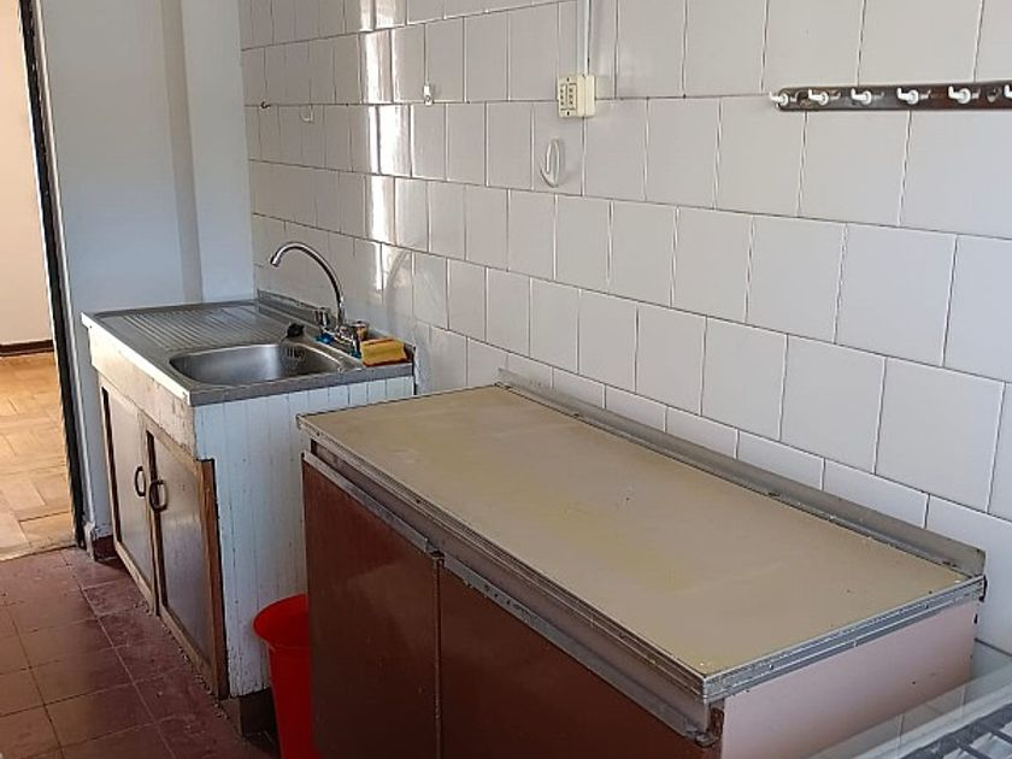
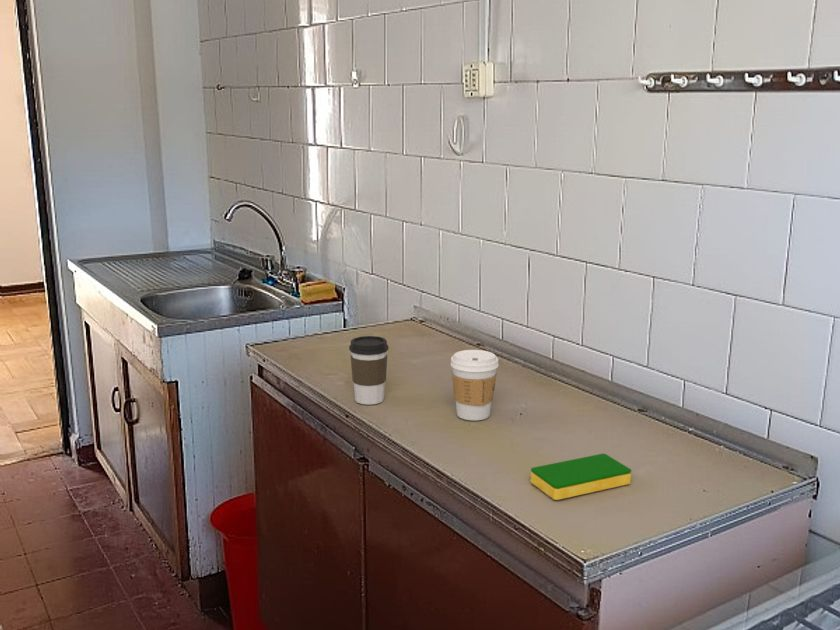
+ coffee cup [348,335,389,406]
+ coffee cup [450,349,499,422]
+ dish sponge [530,453,632,501]
